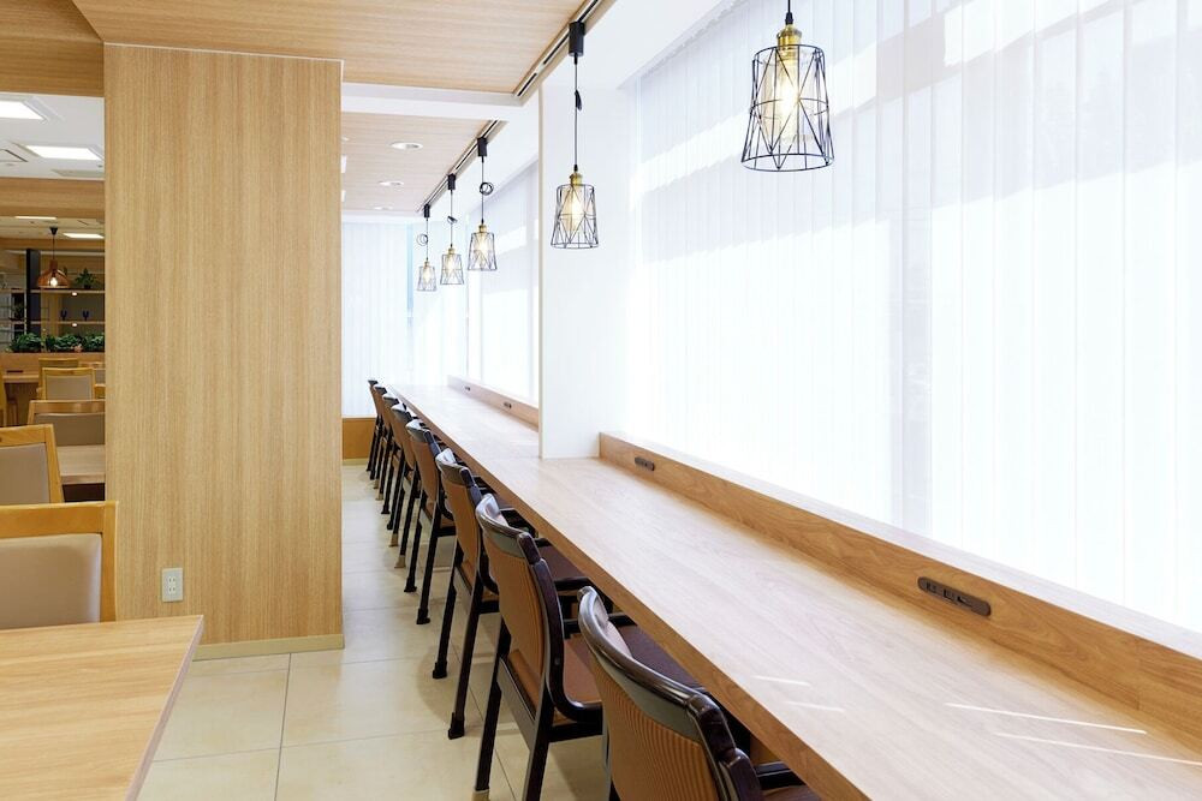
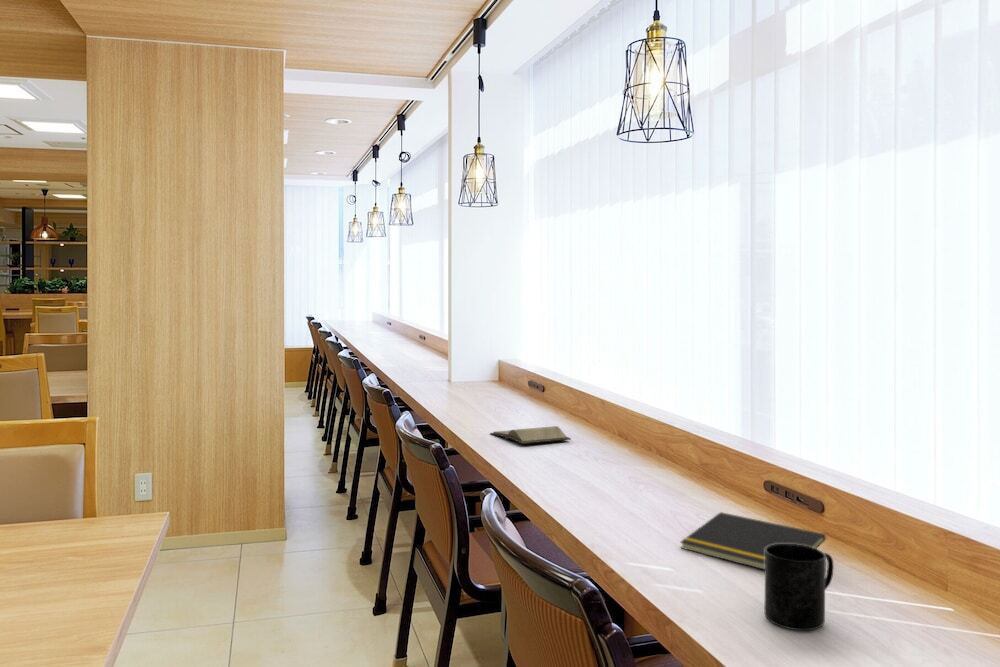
+ notepad [679,511,827,571]
+ hardback book [489,425,572,445]
+ mug [763,544,835,631]
